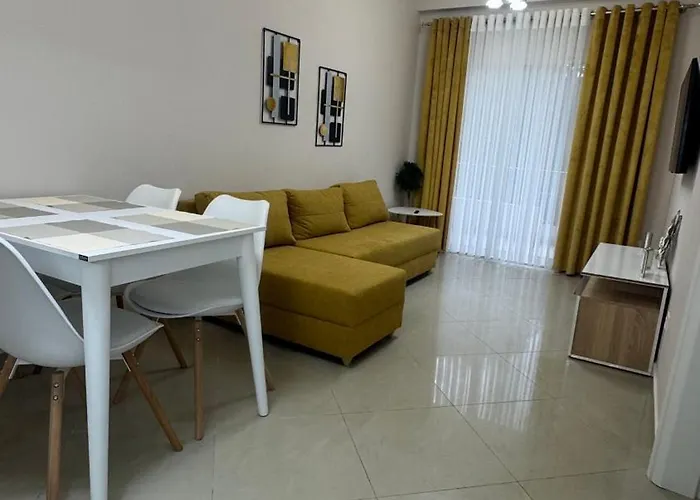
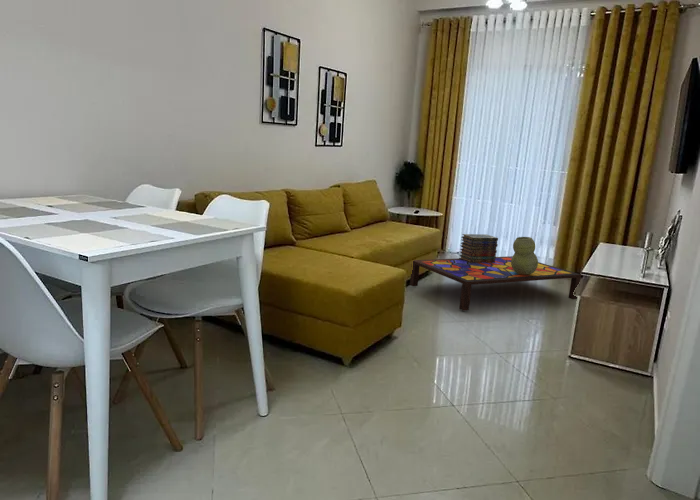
+ coffee table [409,255,582,312]
+ vase [511,236,539,275]
+ book stack [458,233,499,263]
